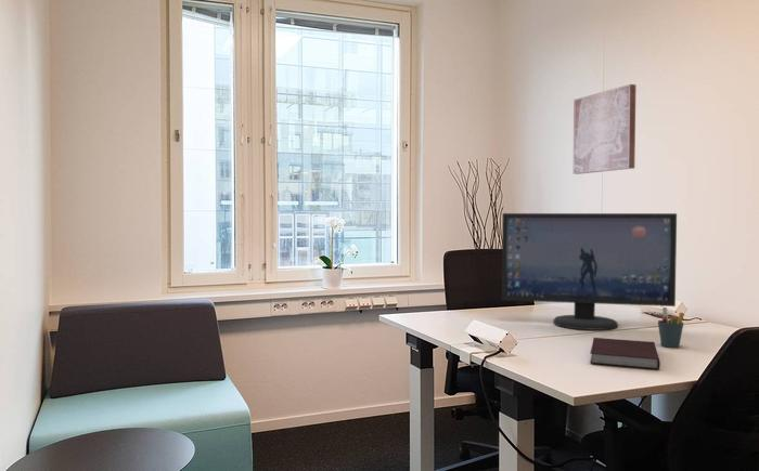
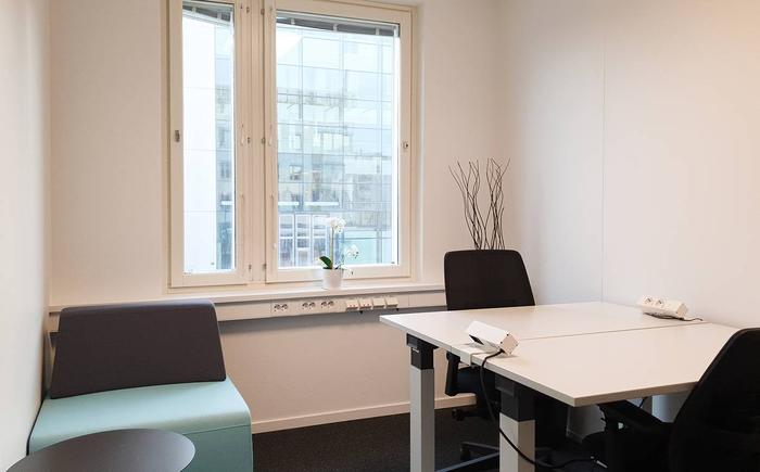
- notebook [590,337,661,370]
- computer monitor [501,212,678,331]
- pen holder [657,306,685,349]
- wall art [573,83,638,175]
